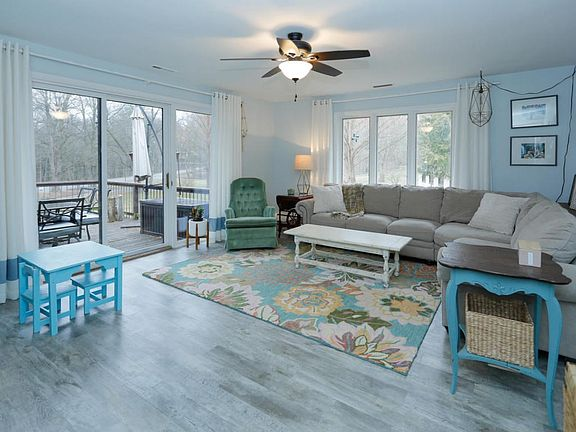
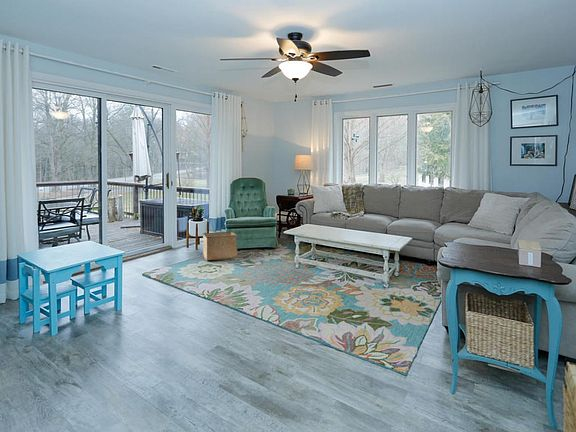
+ storage bin [202,231,239,261]
